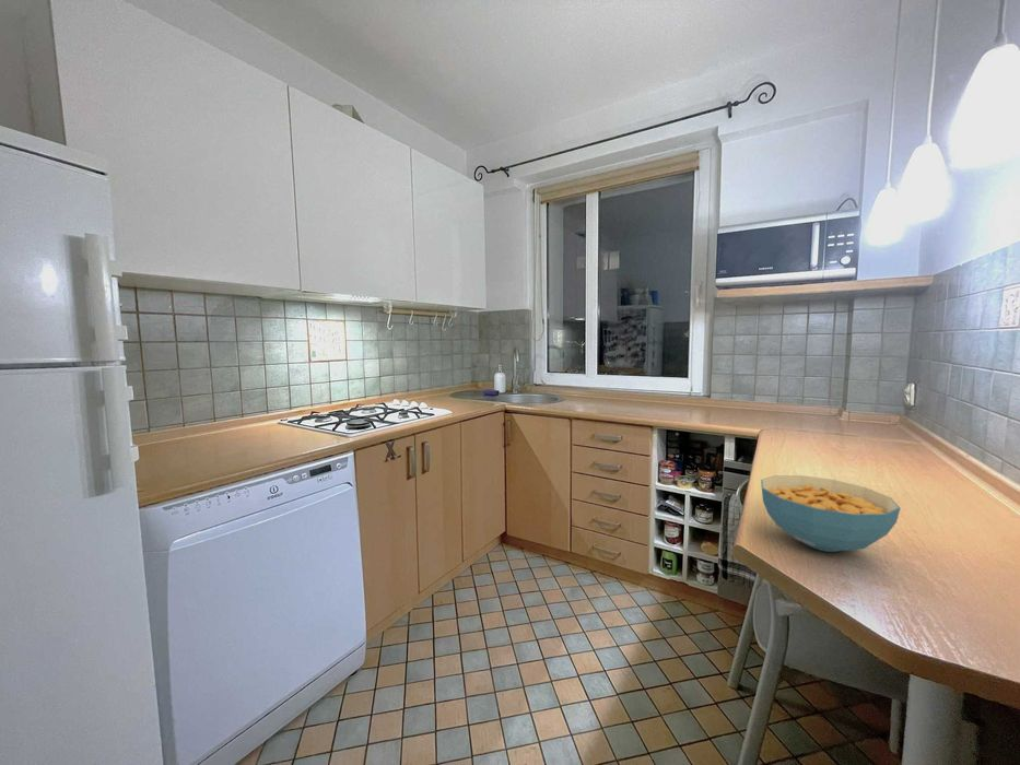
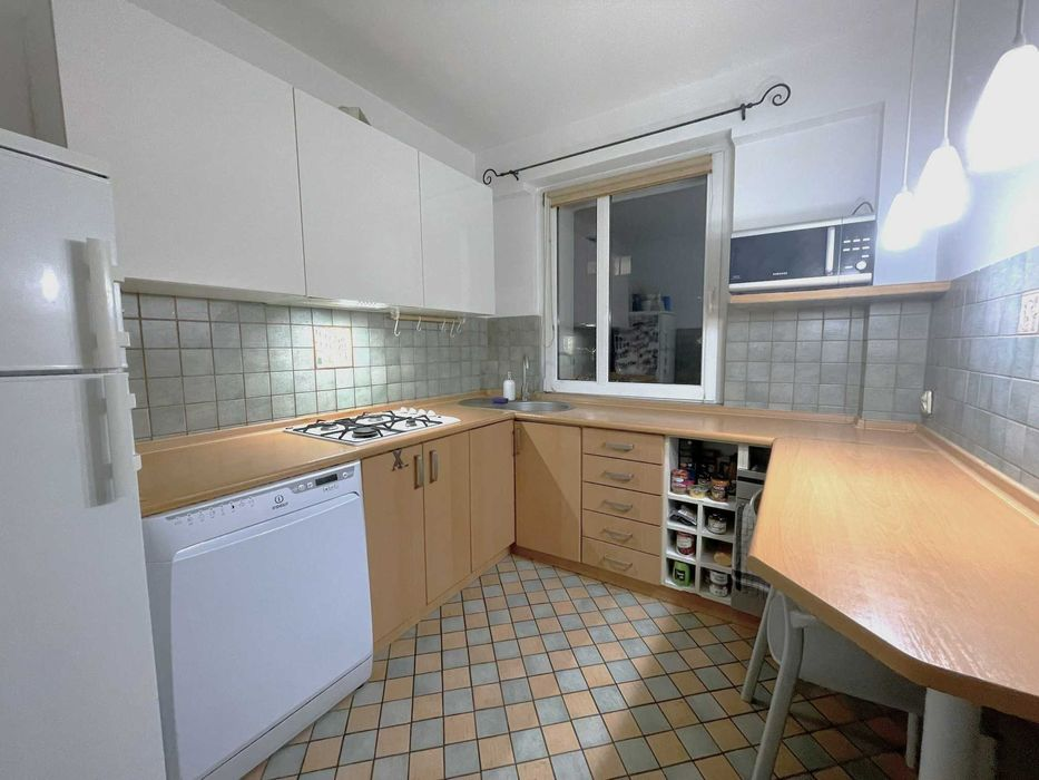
- cereal bowl [760,474,901,553]
